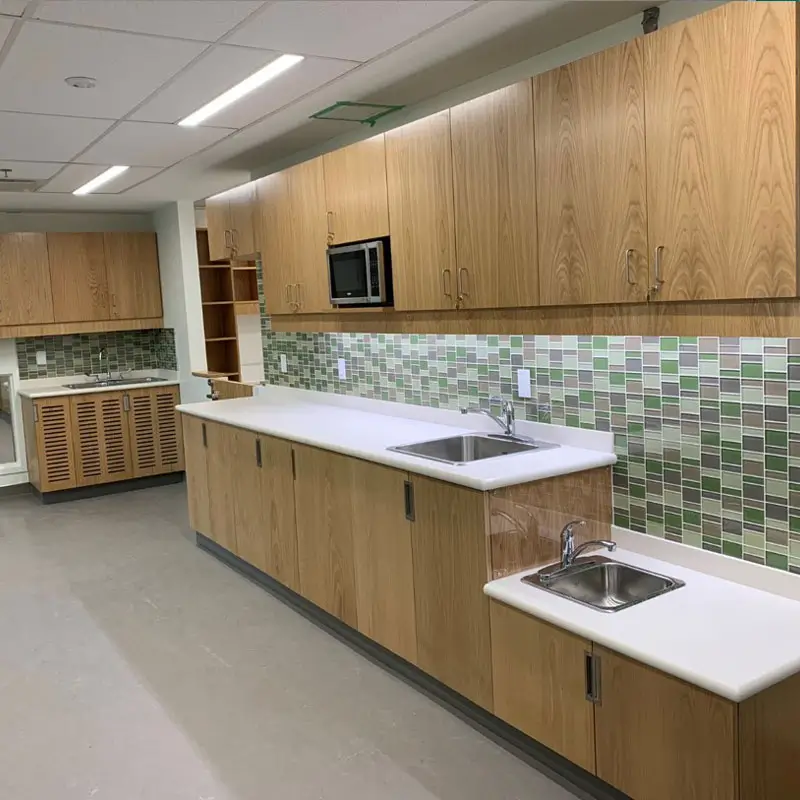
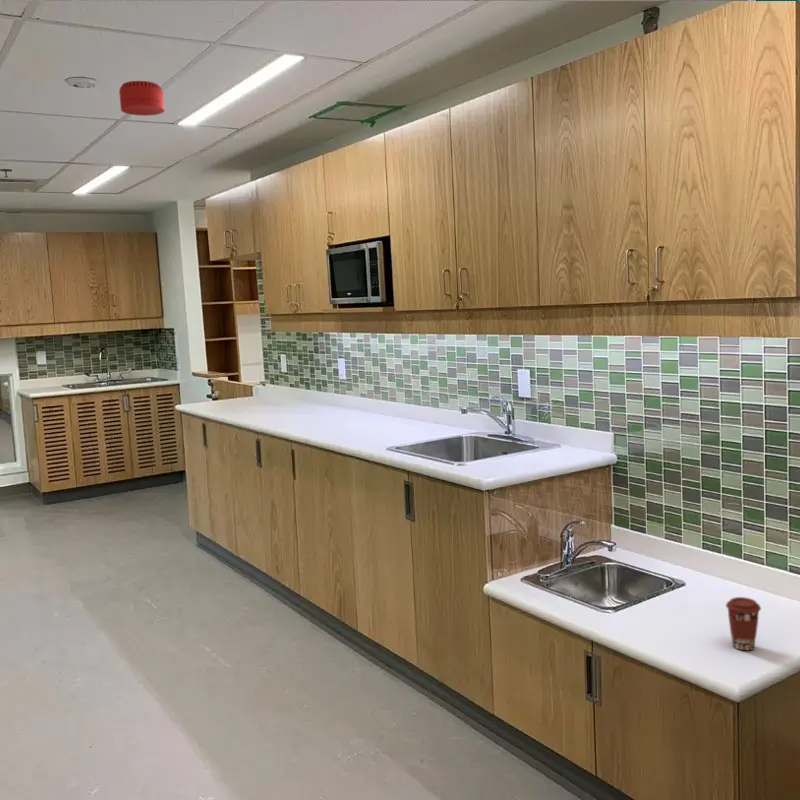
+ coffee cup [725,596,762,651]
+ smoke detector [118,80,166,117]
